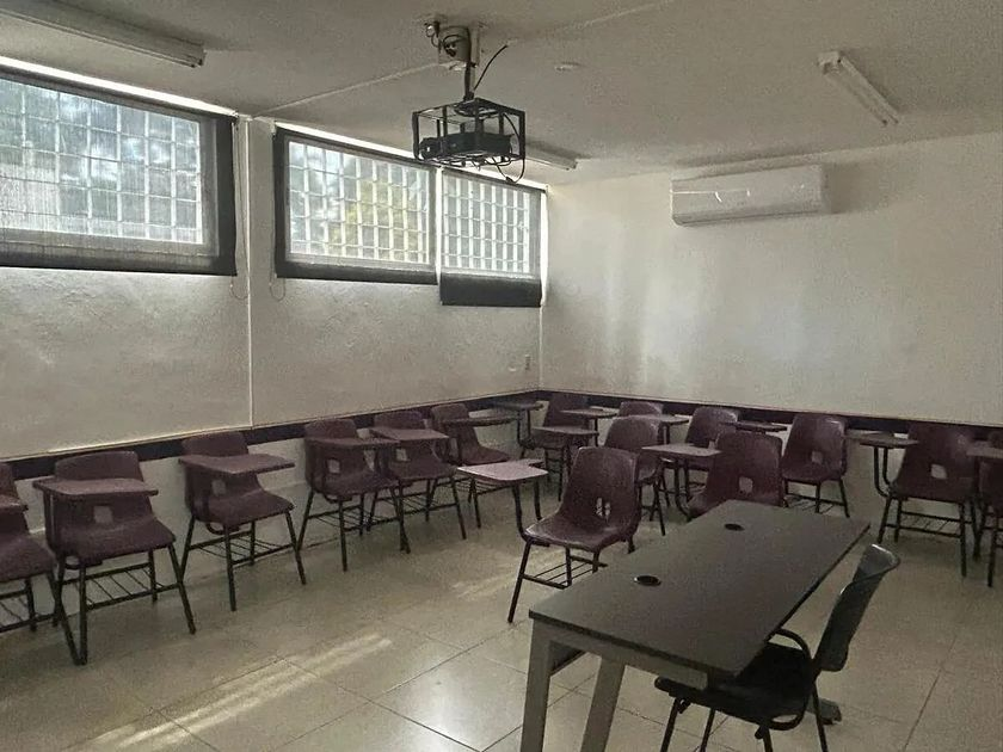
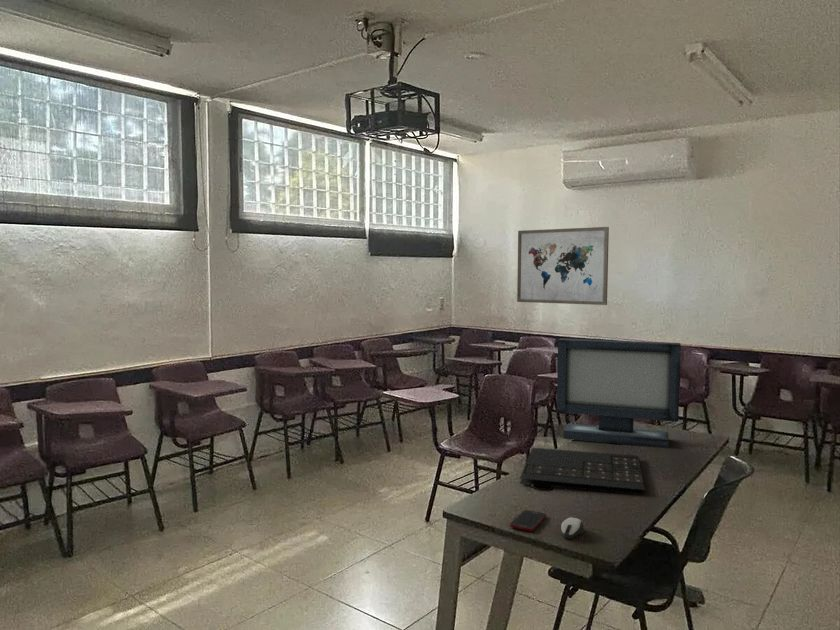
+ keyboard [519,447,646,496]
+ cell phone [509,509,547,532]
+ monitor [556,337,682,449]
+ wall art [516,226,610,306]
+ computer mouse [560,517,585,540]
